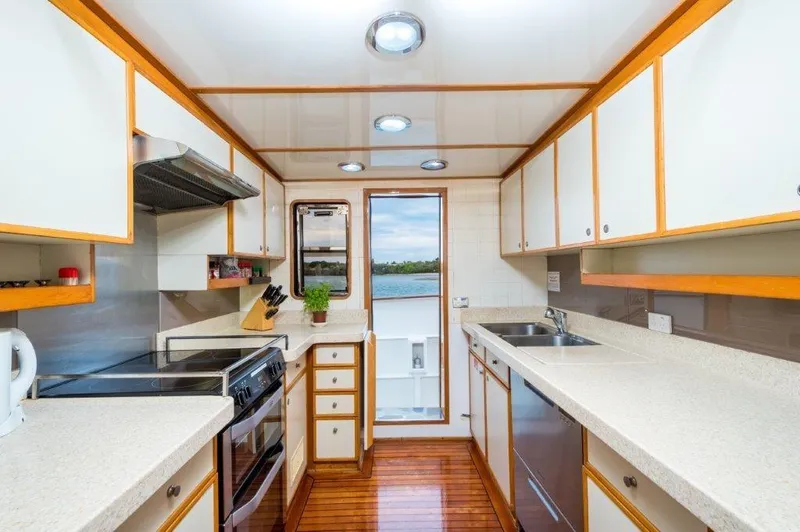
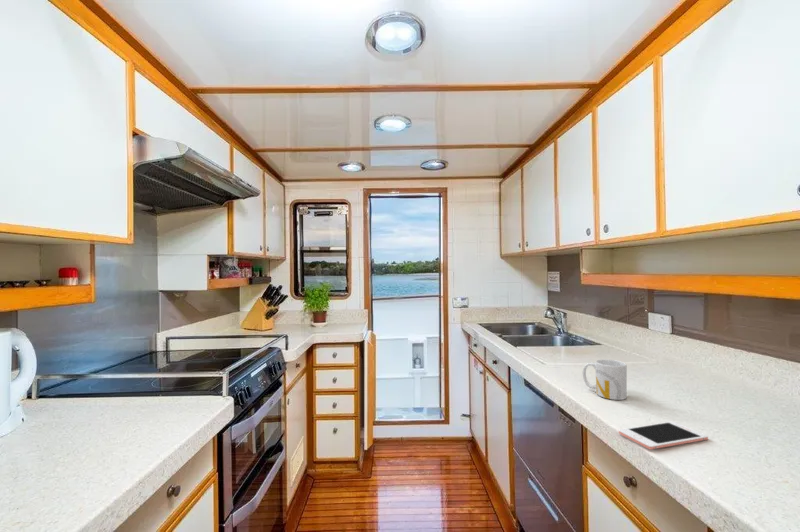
+ mug [582,358,628,401]
+ cell phone [618,421,709,451]
